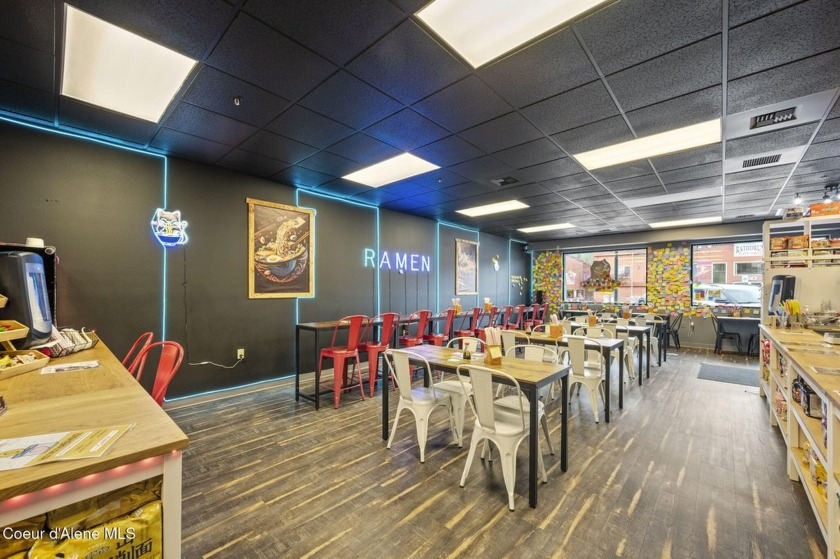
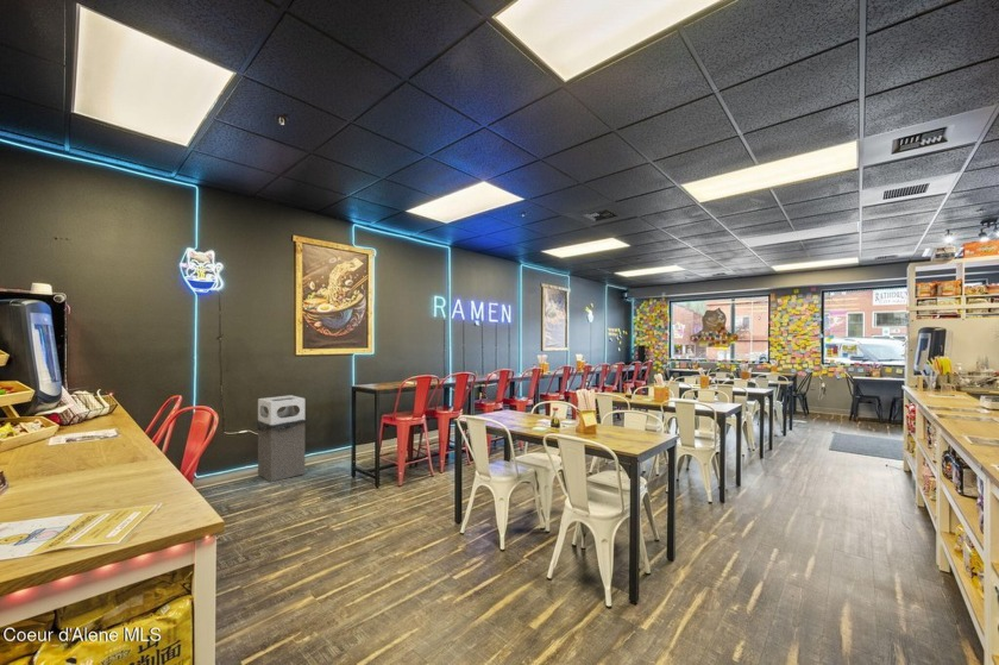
+ trash bin [252,394,309,483]
